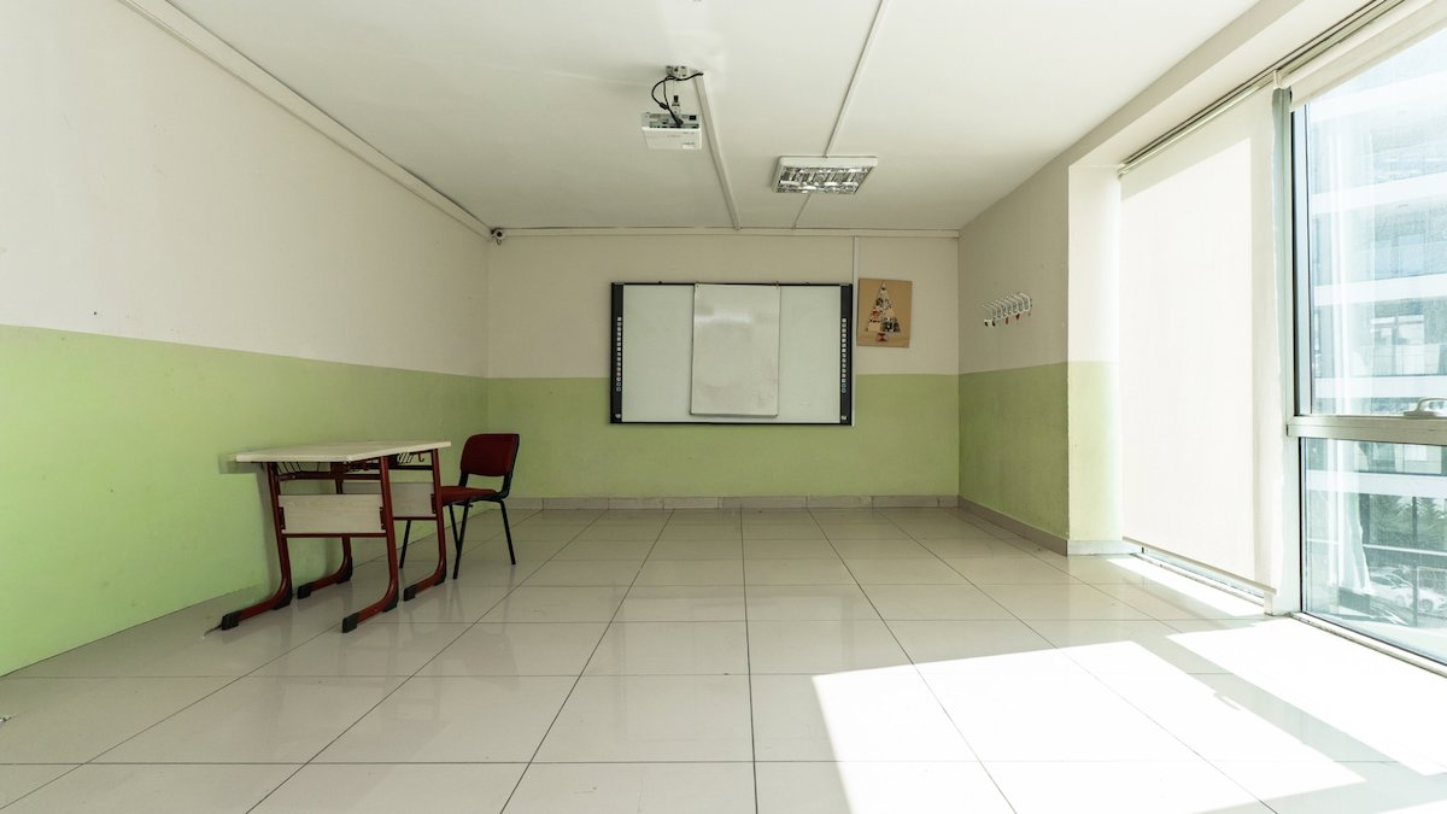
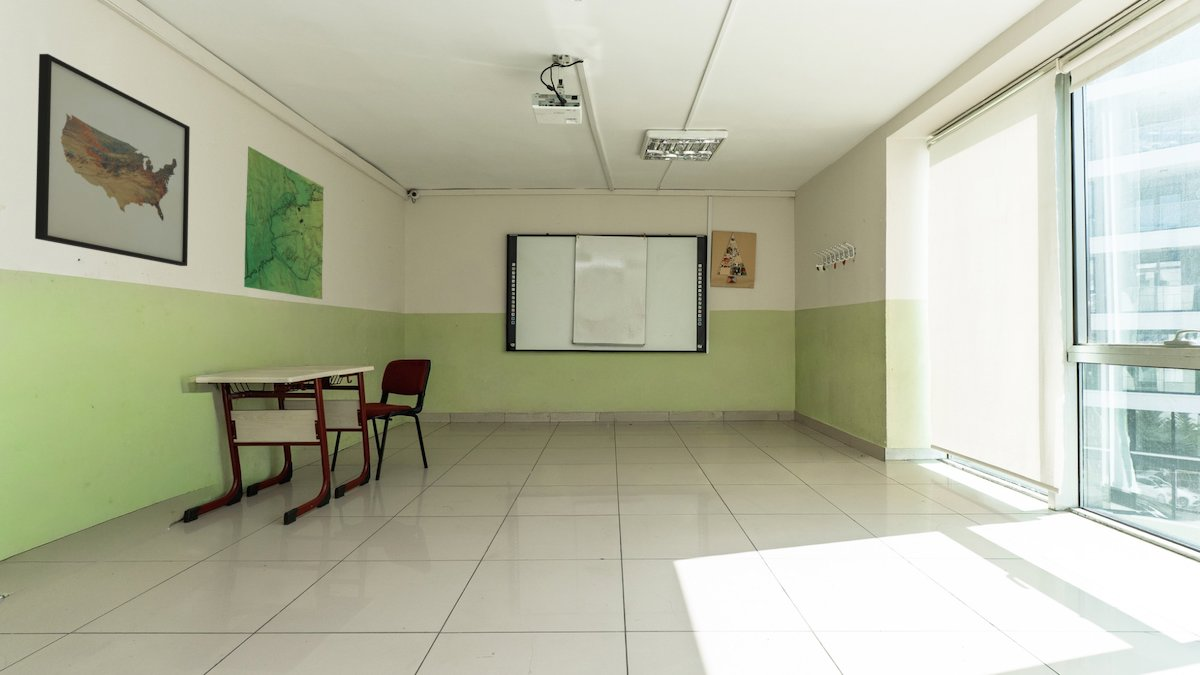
+ map [243,145,325,300]
+ wall art [34,53,191,267]
